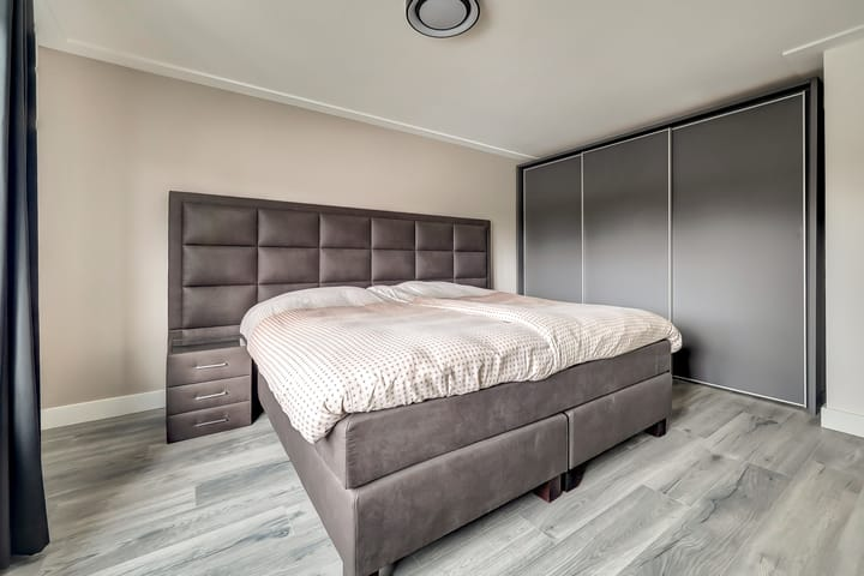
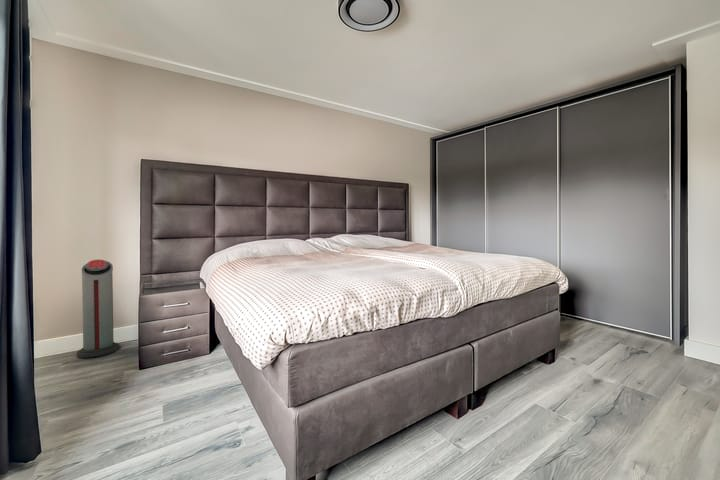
+ air purifier [76,259,121,359]
